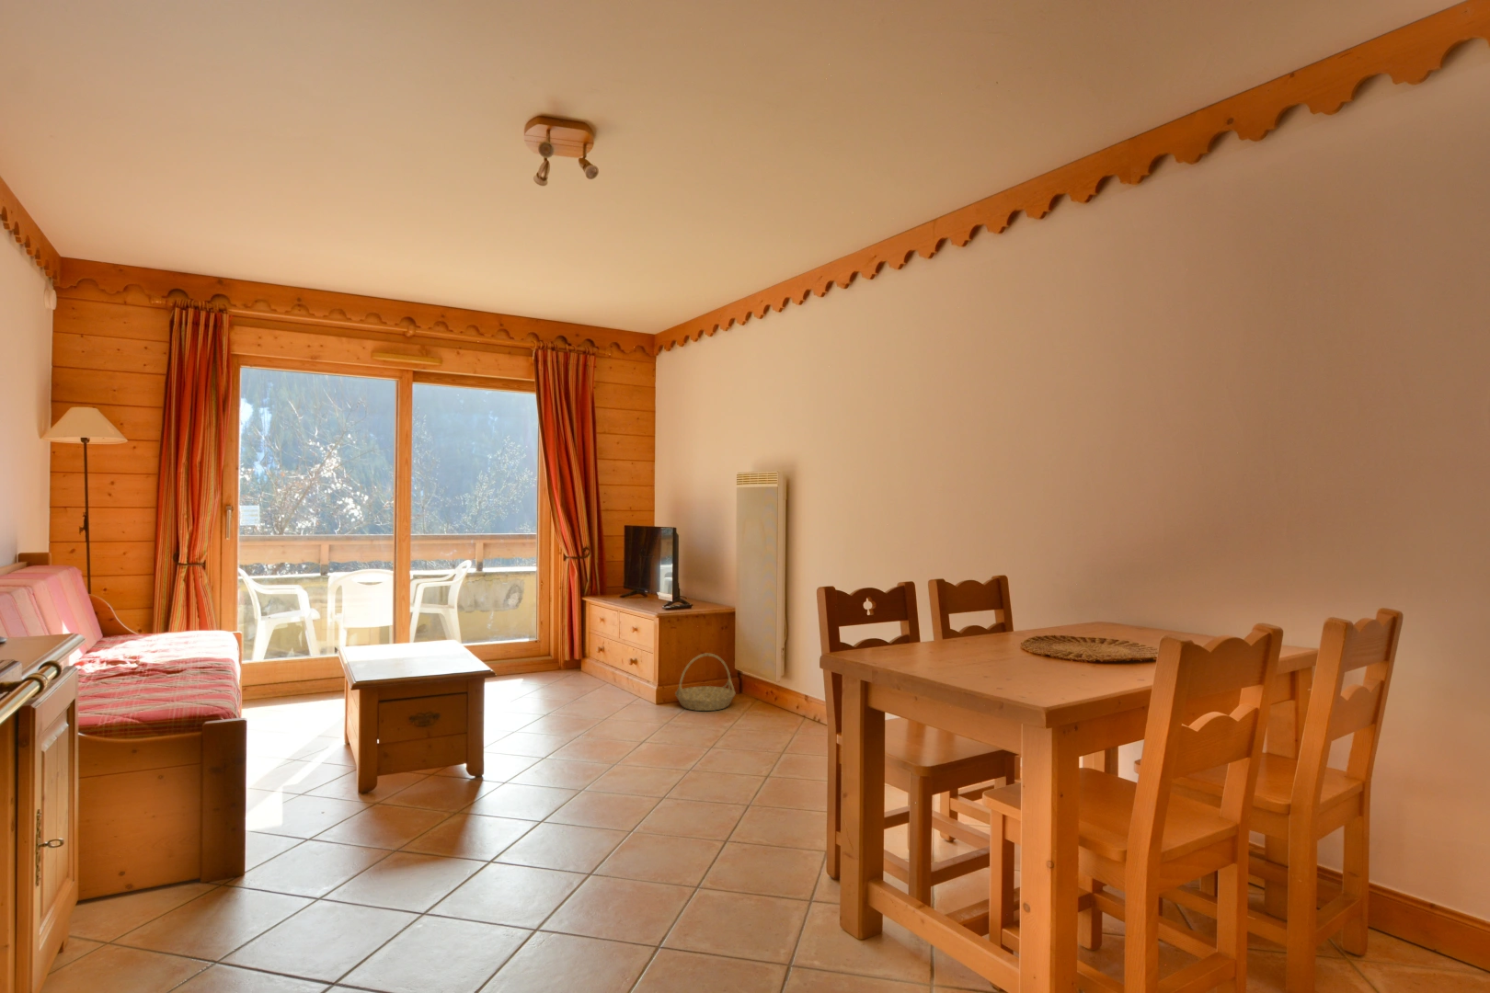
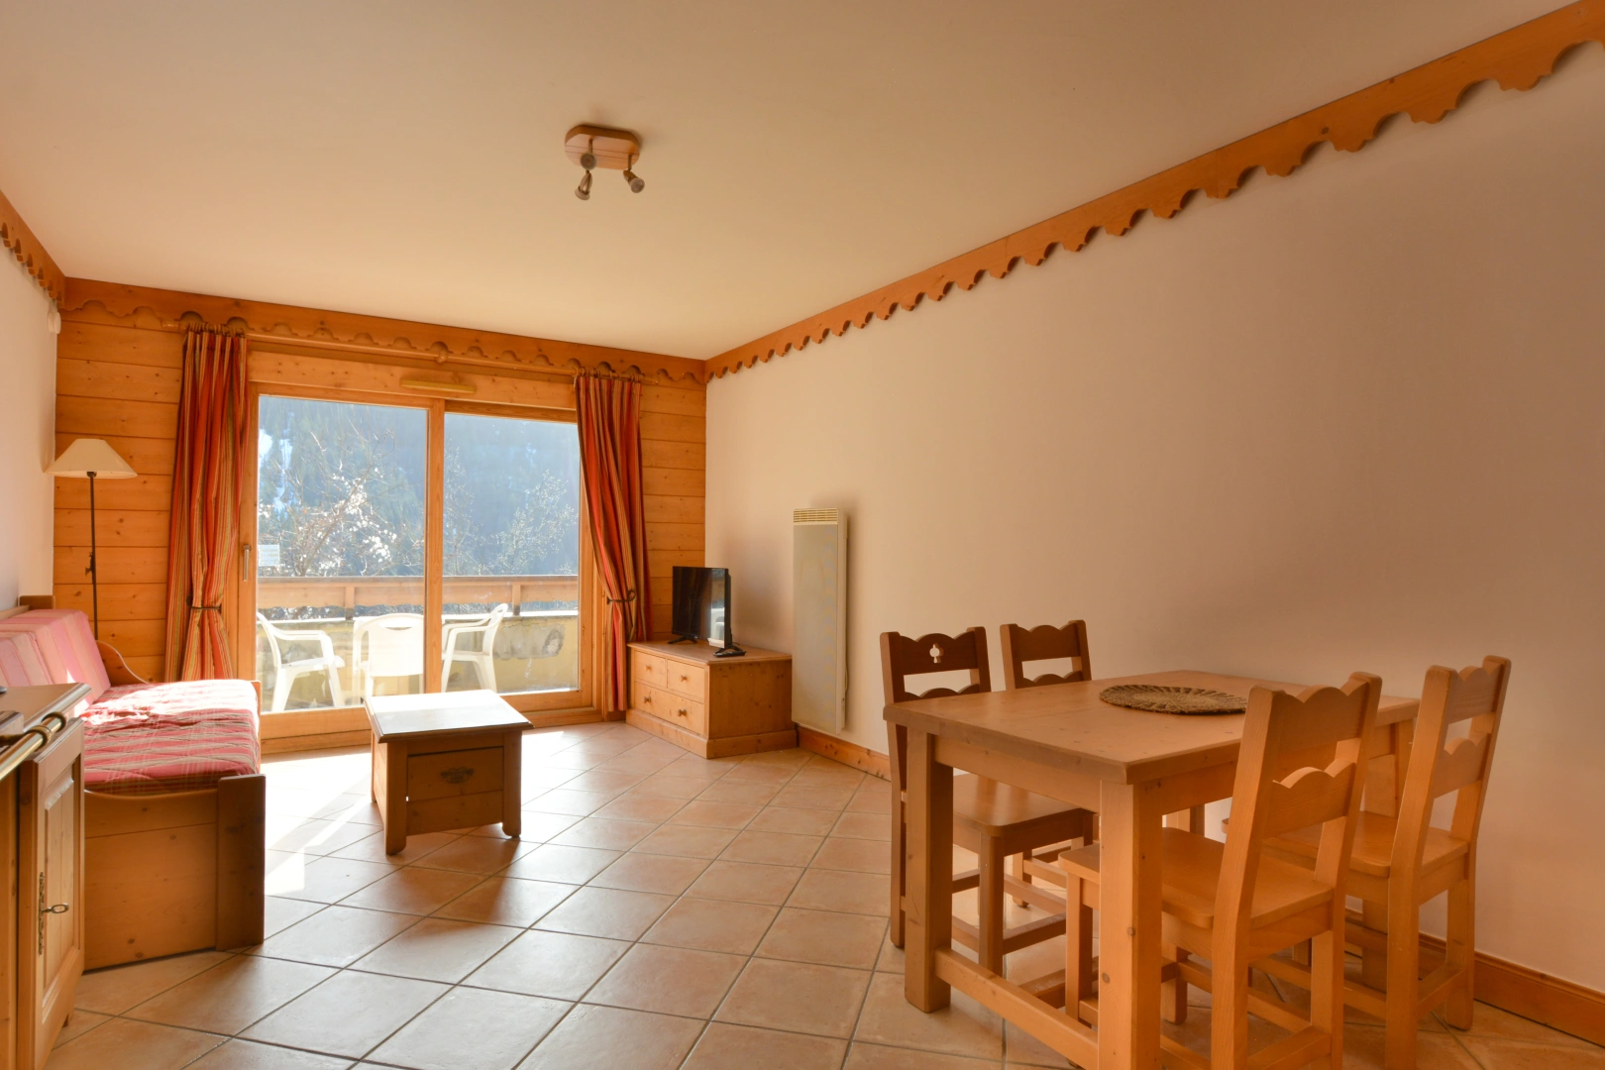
- basket [674,653,737,712]
